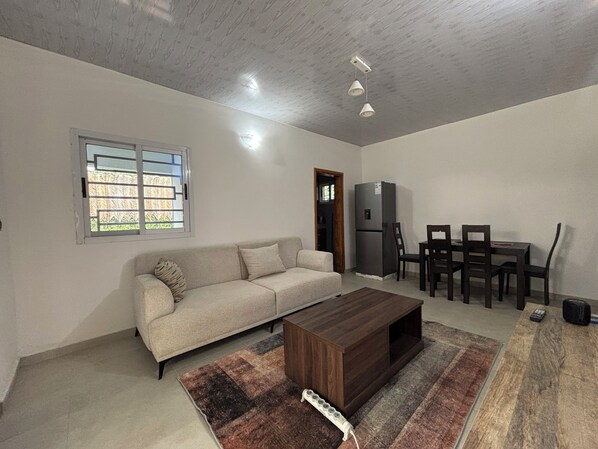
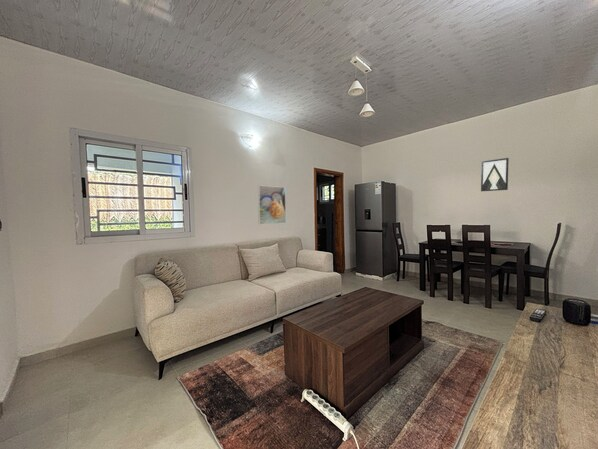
+ wall art [480,157,510,192]
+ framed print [257,184,287,225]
